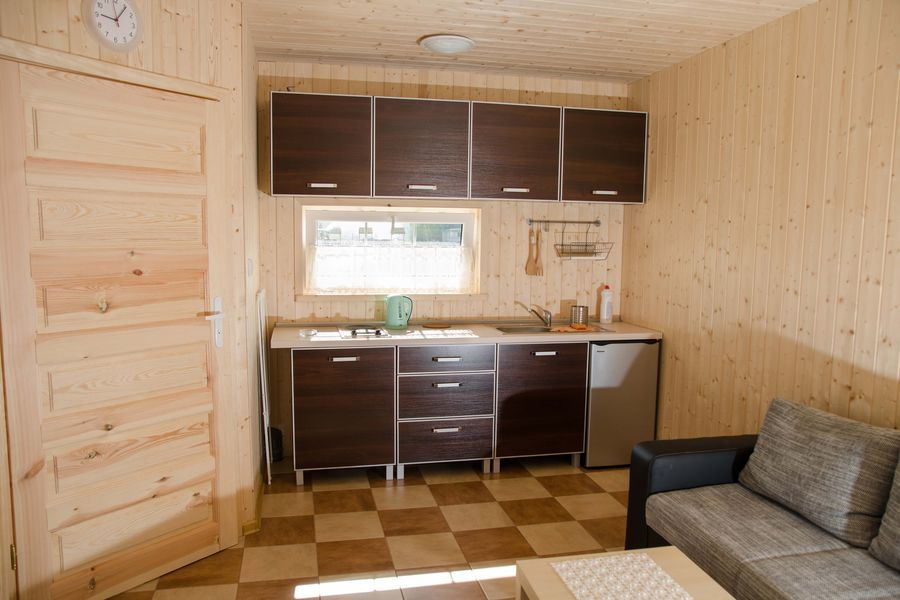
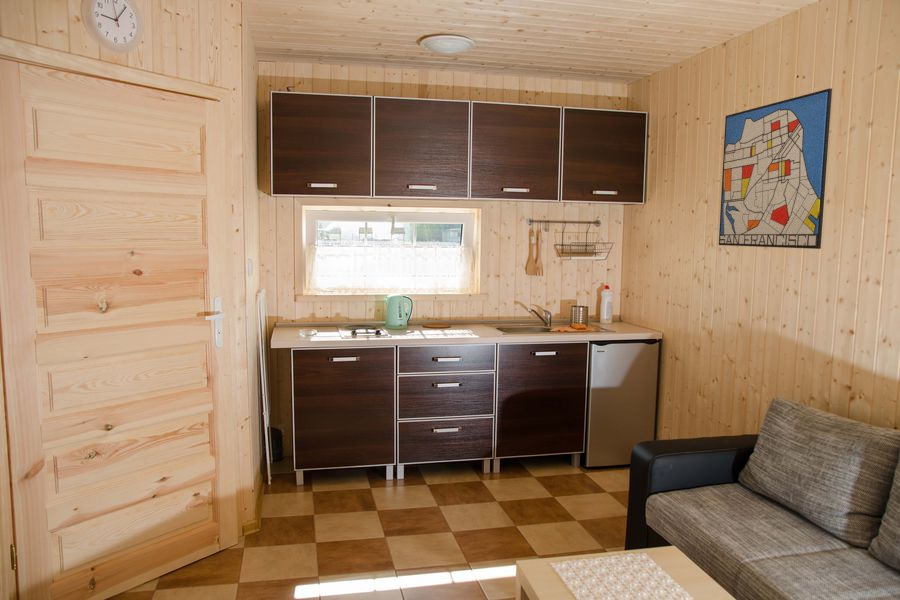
+ wall art [718,87,833,250]
